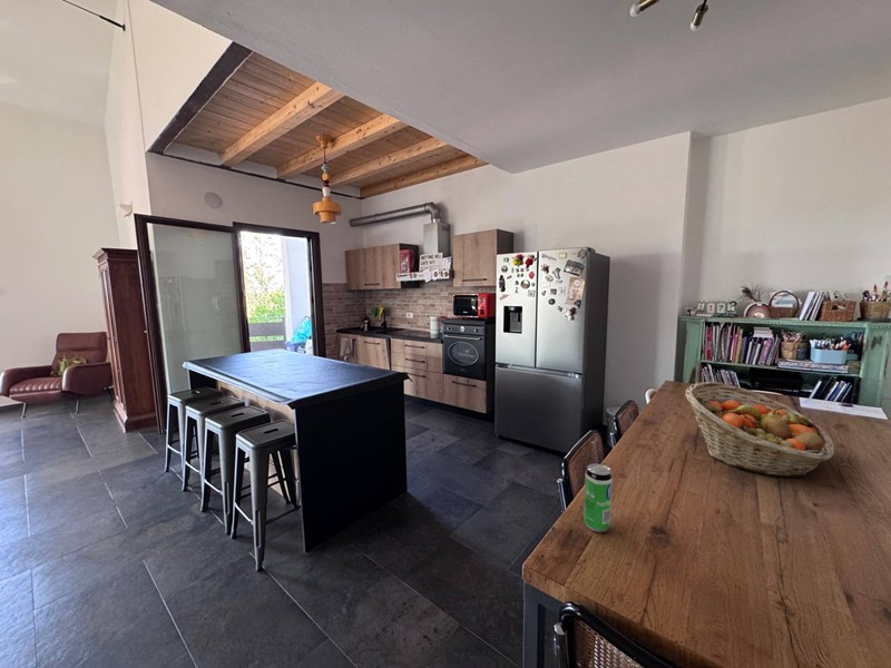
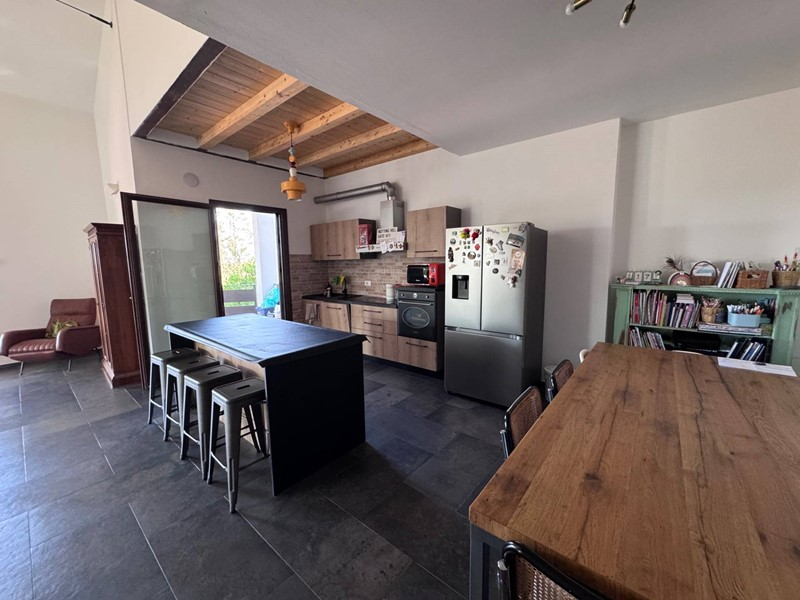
- beverage can [582,462,614,533]
- fruit basket [685,381,835,478]
